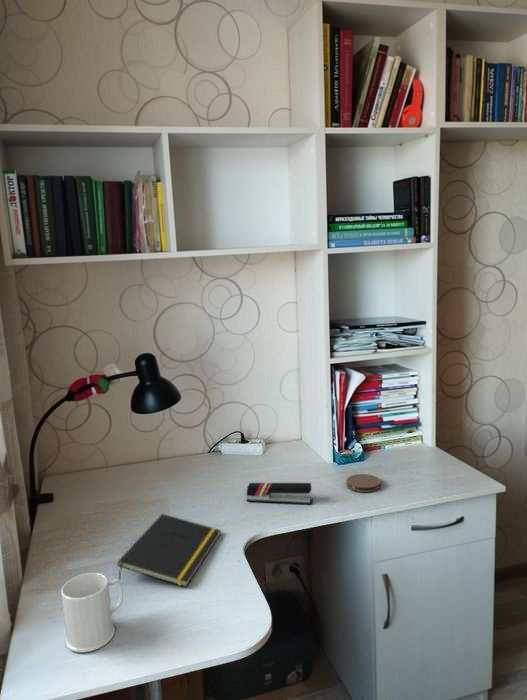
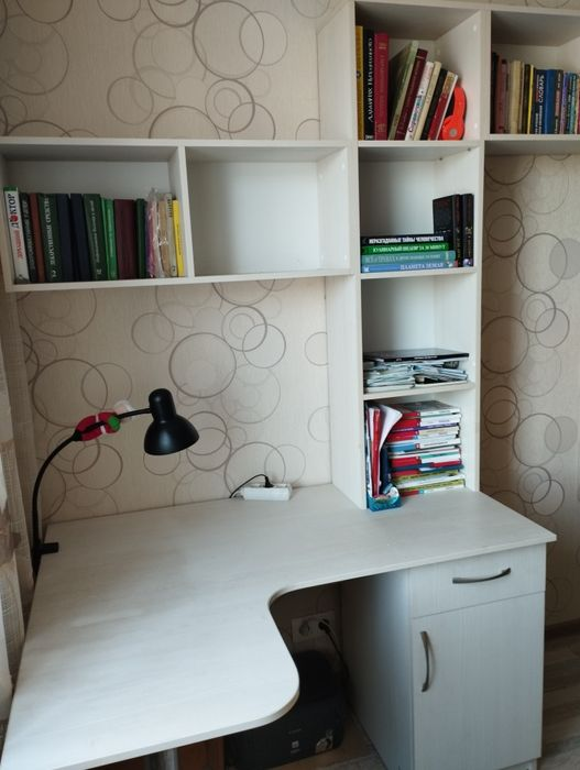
- notepad [117,513,222,588]
- mug [60,572,124,653]
- coaster [346,473,382,493]
- stapler [245,482,314,505]
